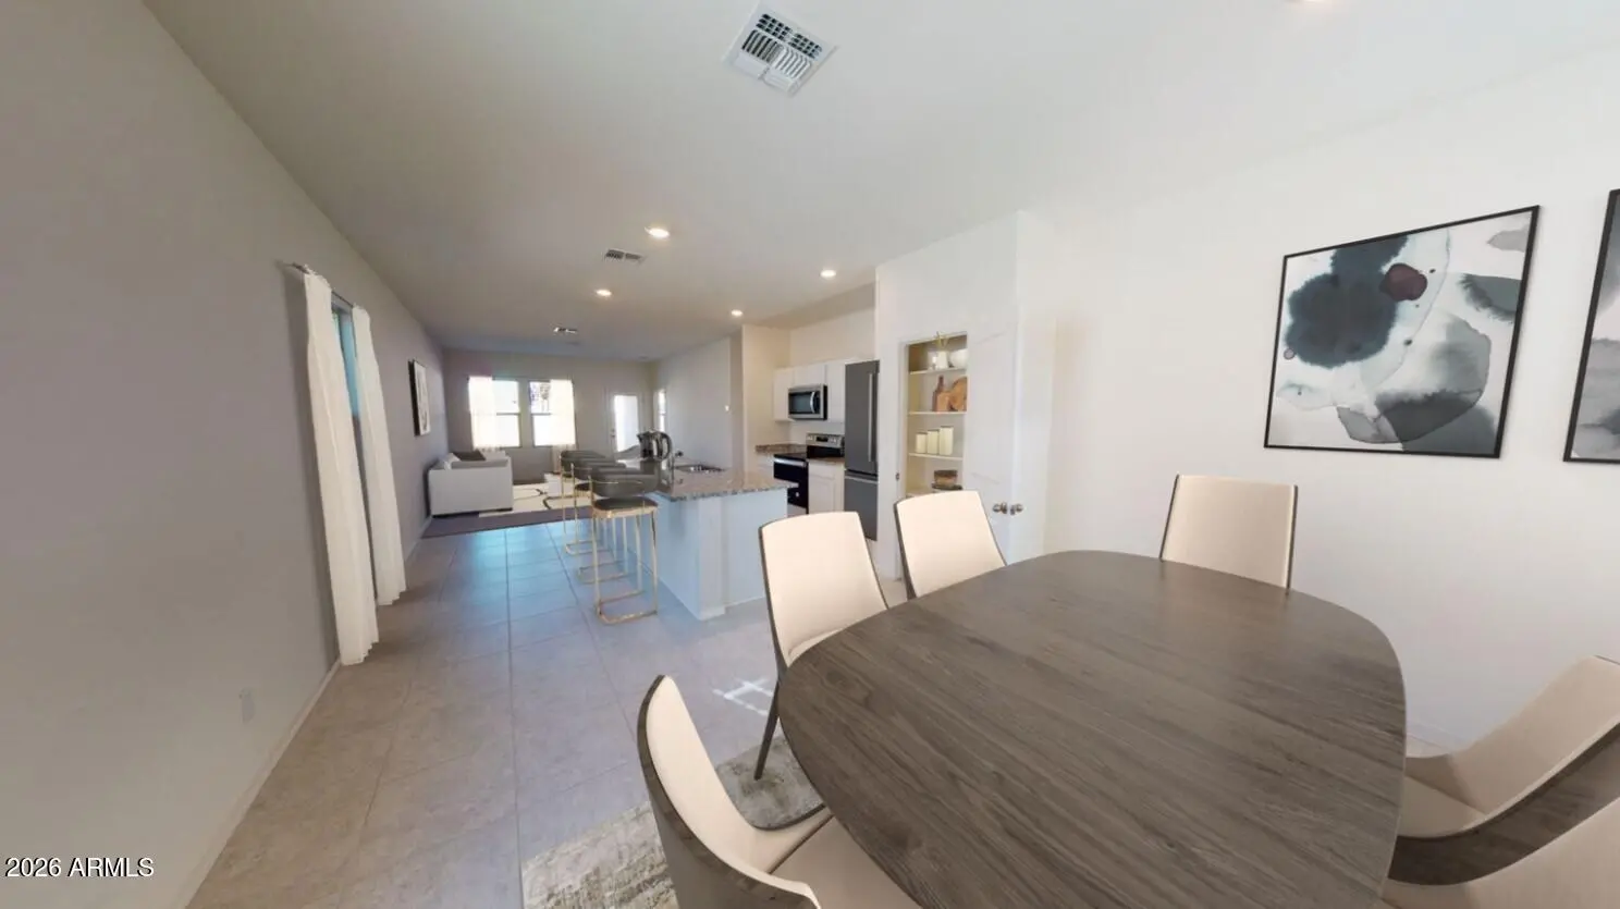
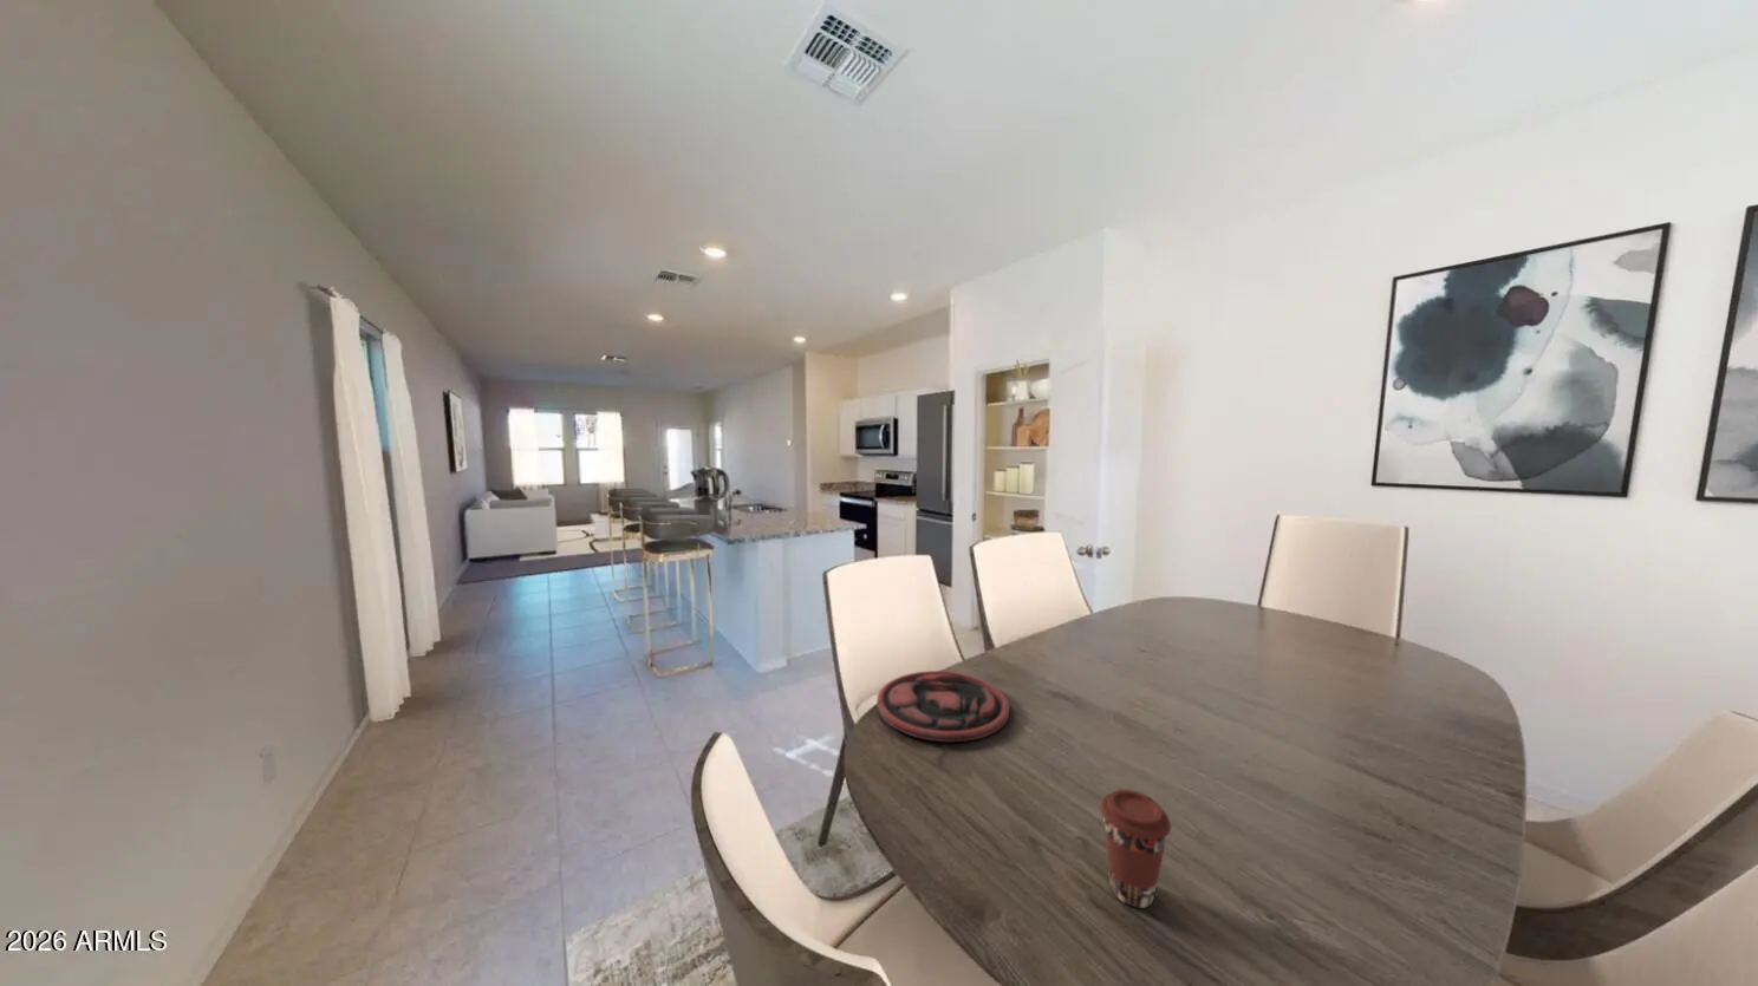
+ coffee cup [1099,788,1172,909]
+ plate [875,670,1011,742]
